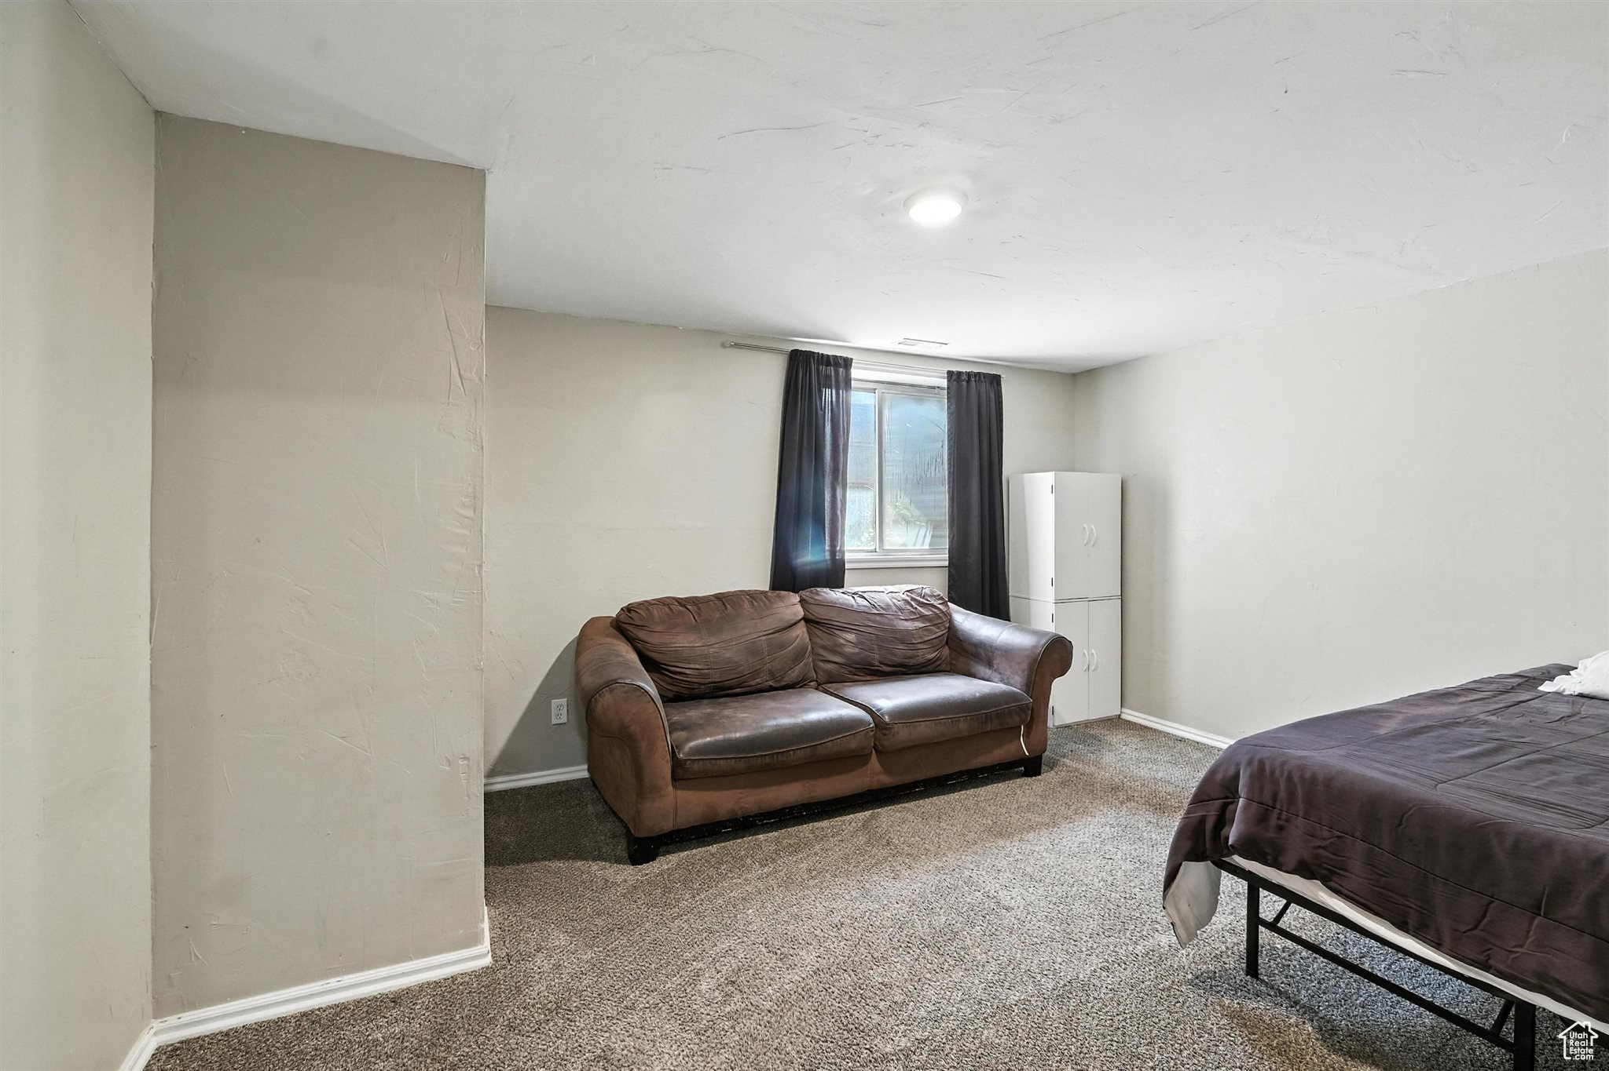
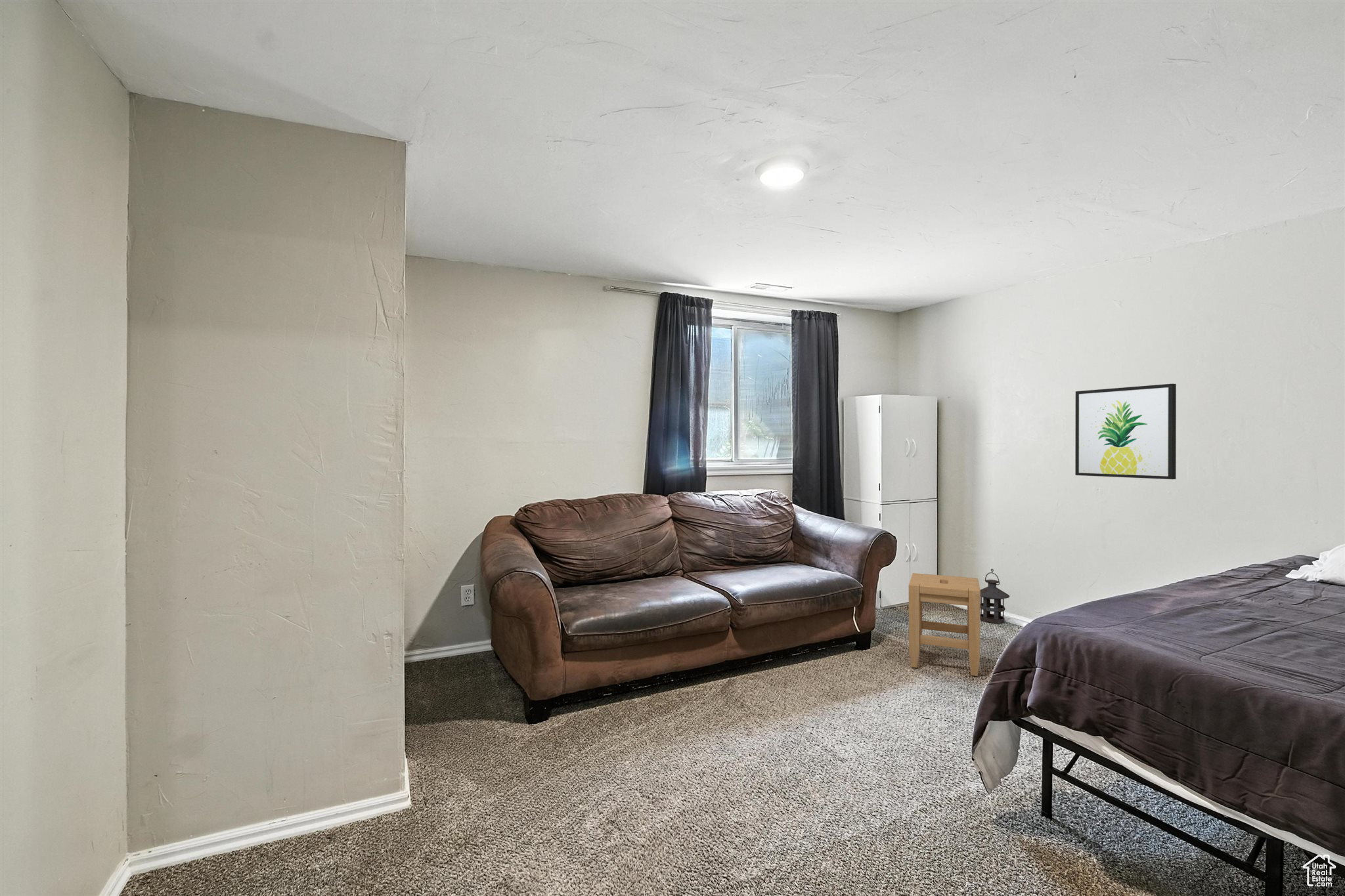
+ stool [908,572,981,677]
+ wall art [1074,383,1177,480]
+ lantern [980,568,1010,624]
